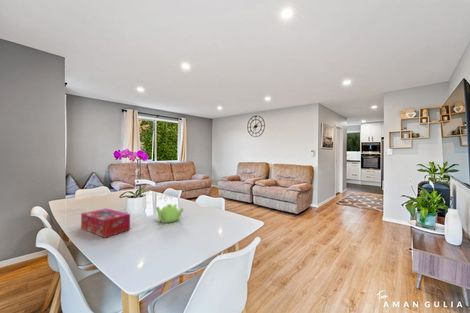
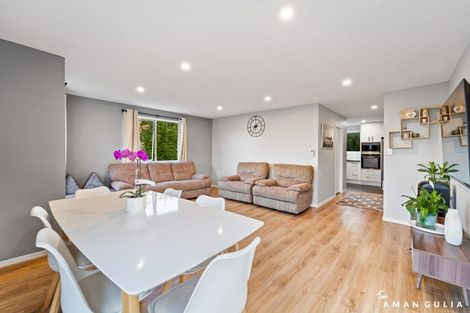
- teapot [155,203,185,224]
- tissue box [80,208,131,239]
